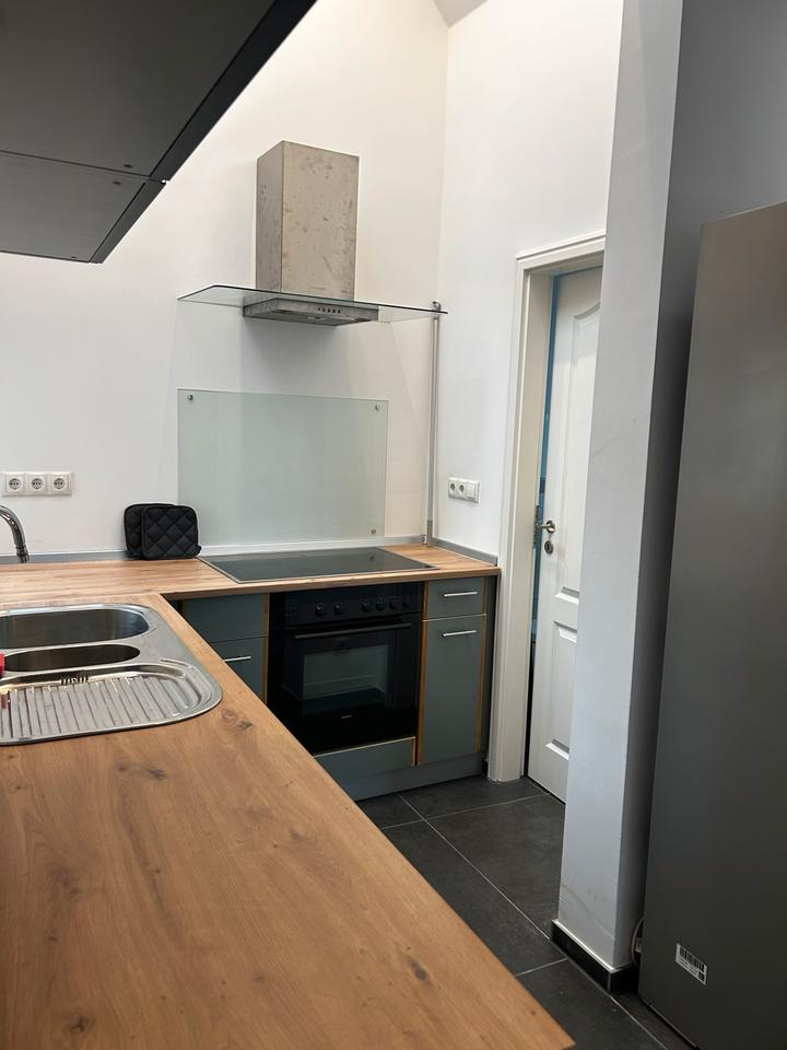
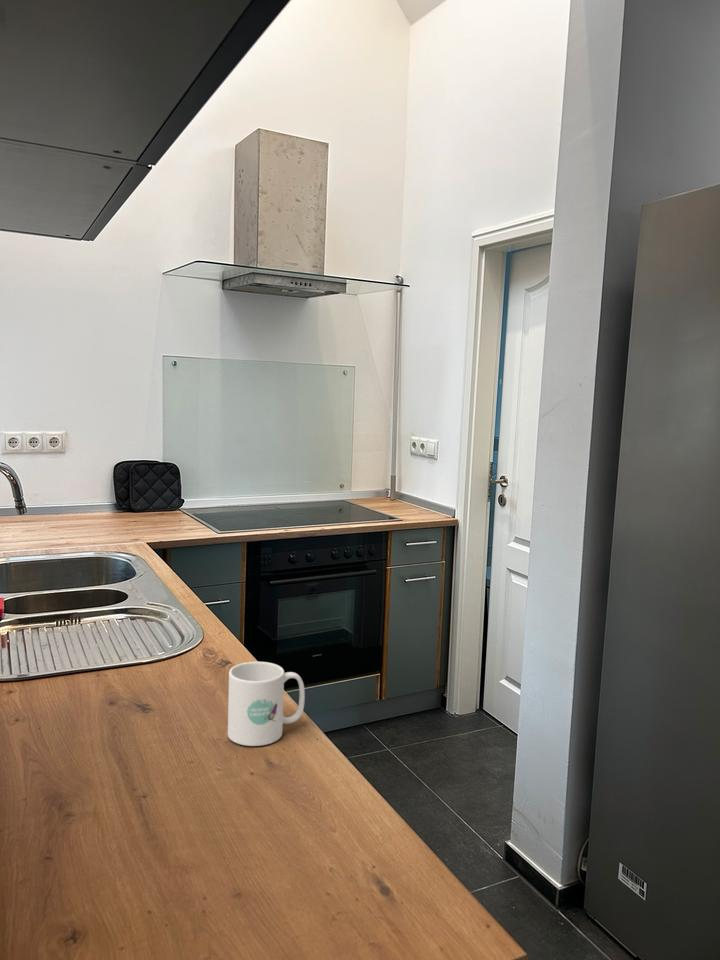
+ mug [227,661,306,747]
